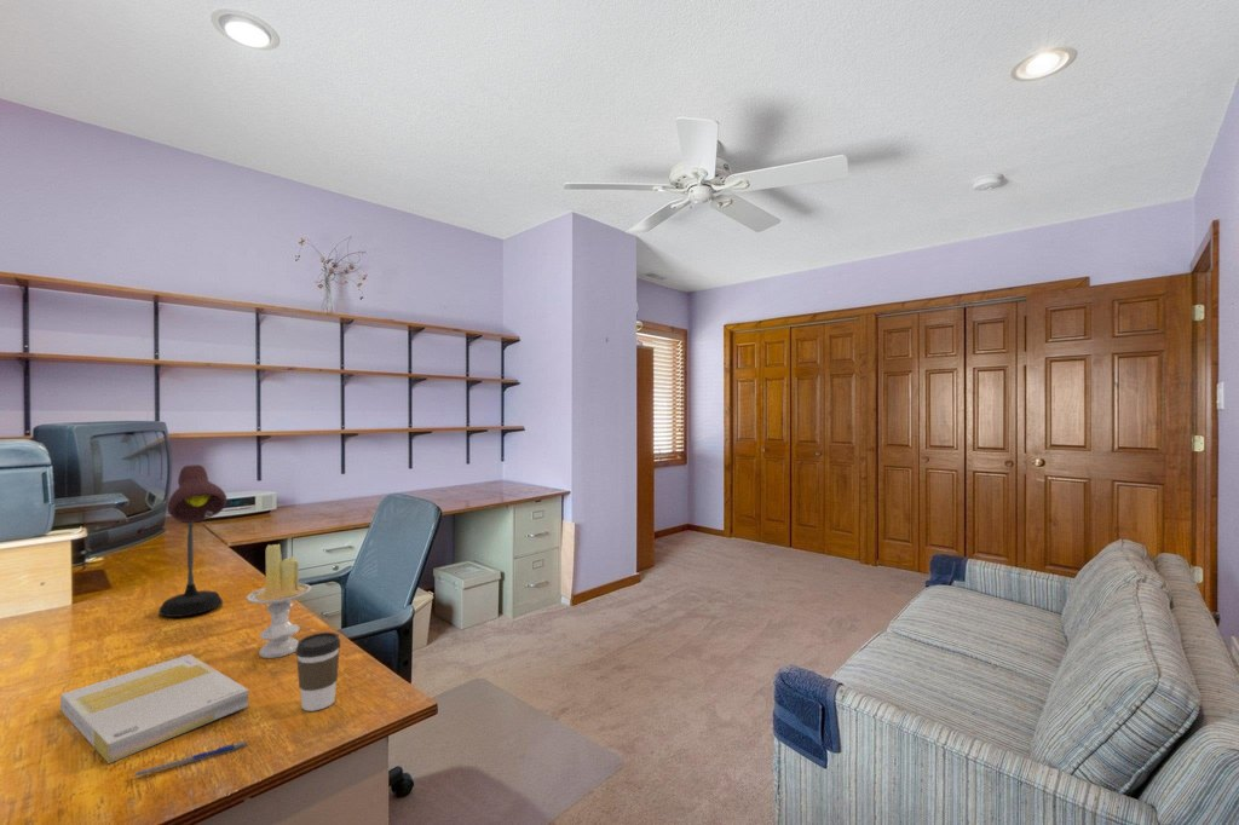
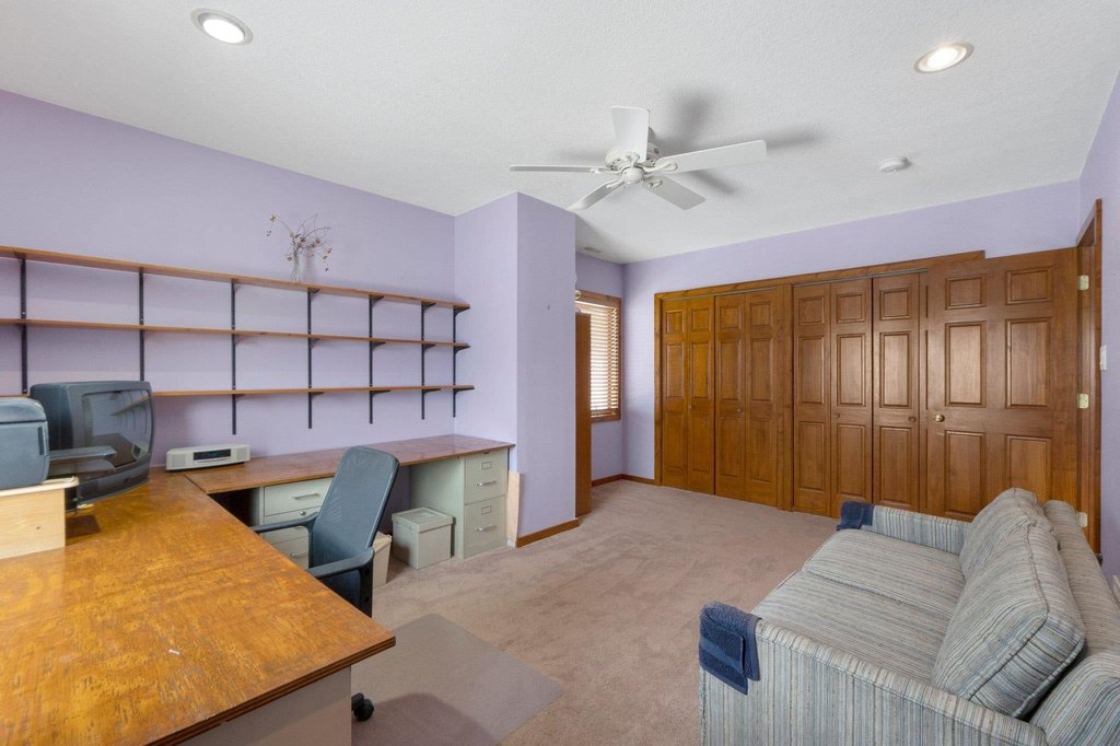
- desk lamp [157,463,227,618]
- candle [246,543,313,659]
- coffee cup [294,631,341,712]
- book [59,653,250,765]
- pen [131,740,247,779]
